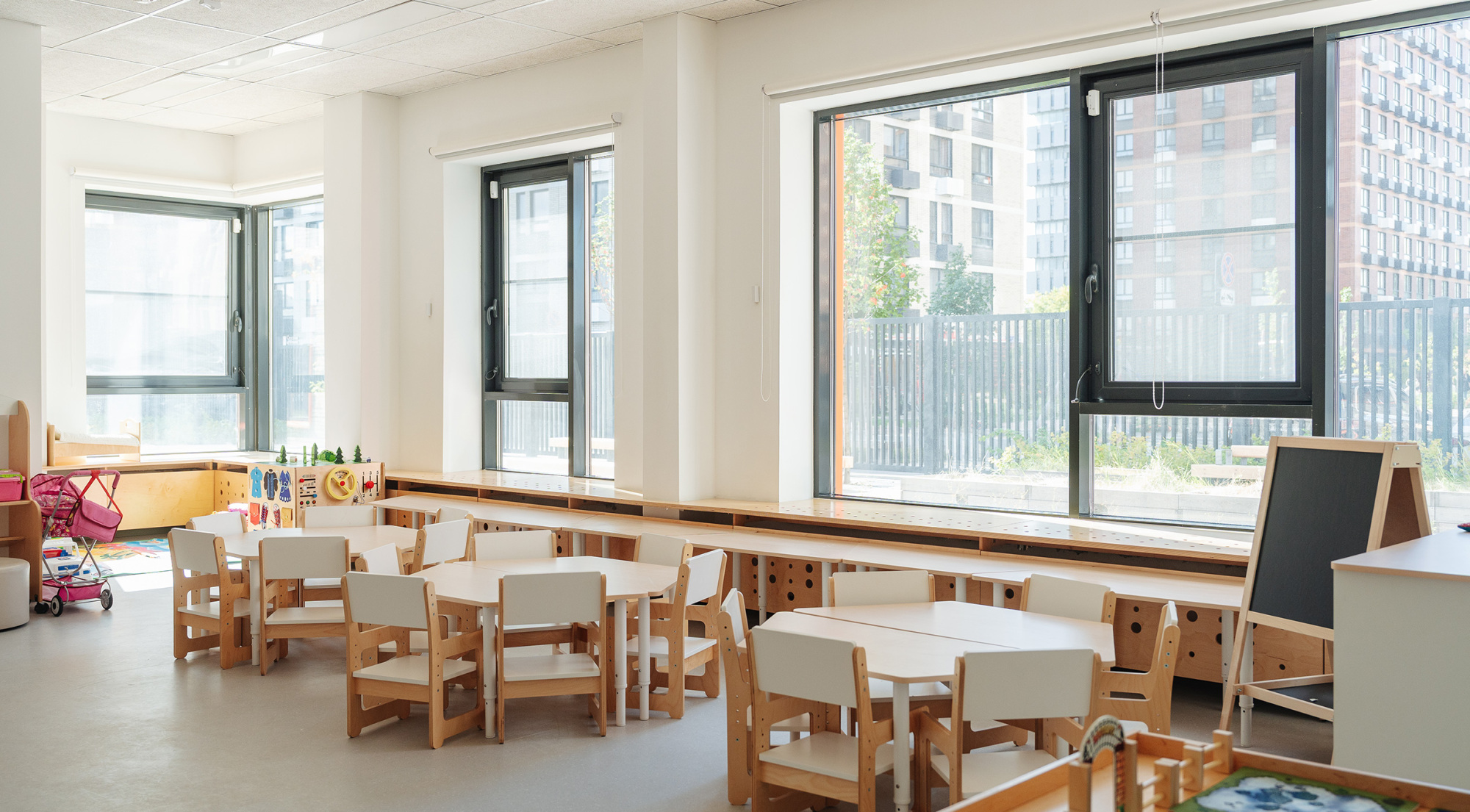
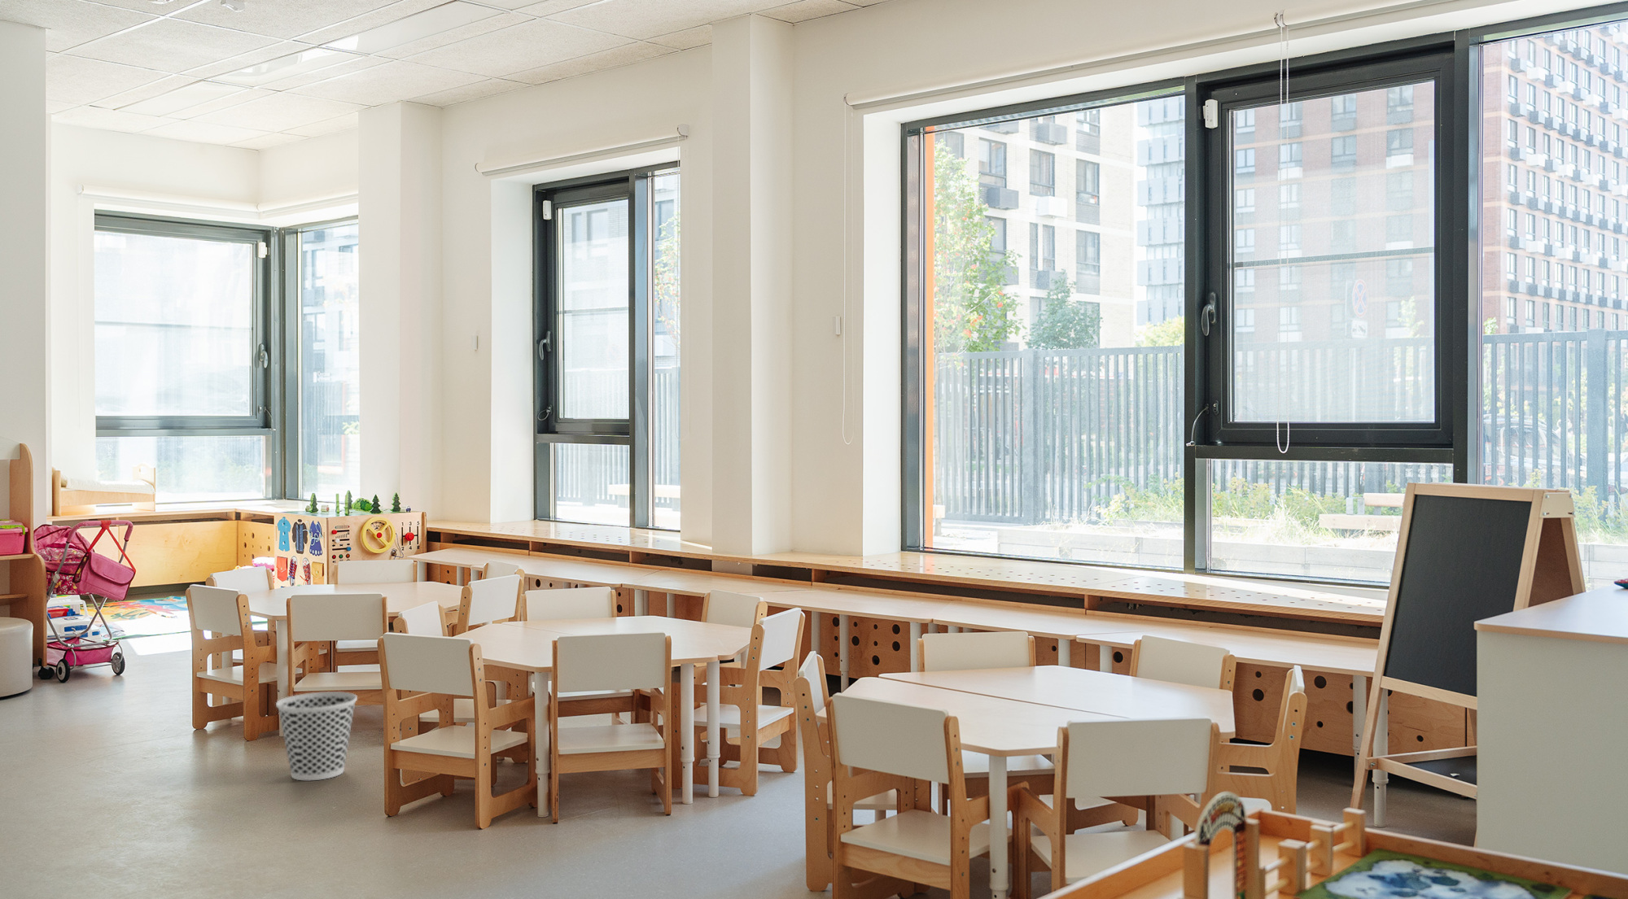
+ wastebasket [275,691,358,781]
